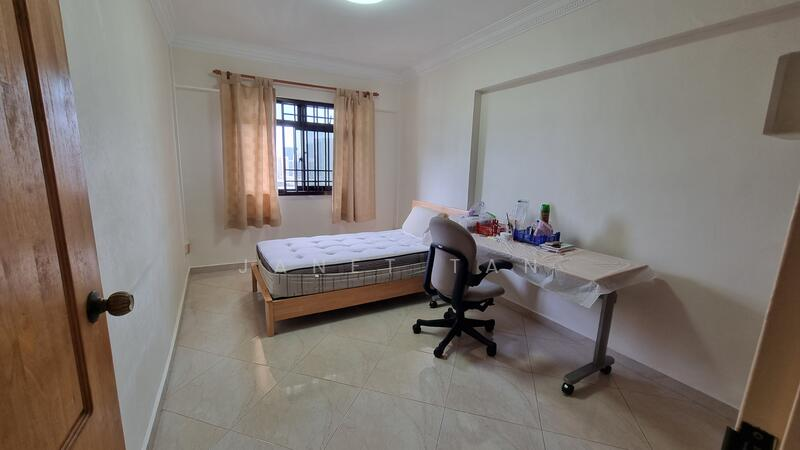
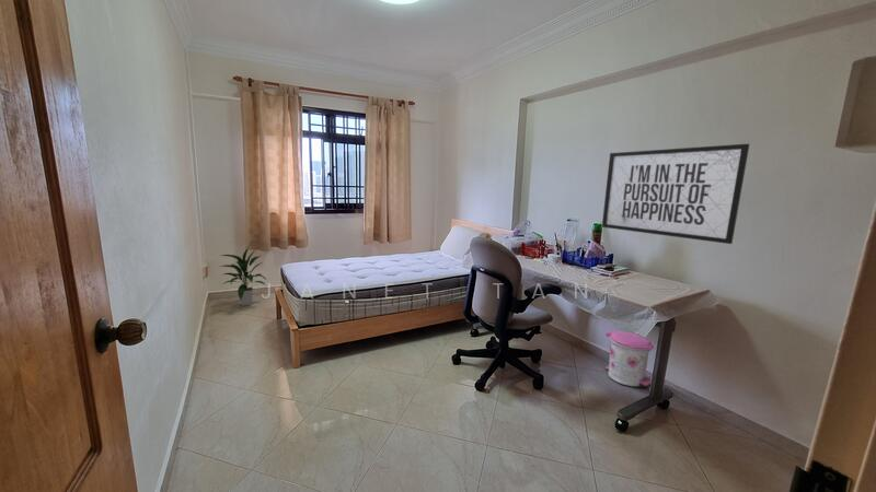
+ trash can [603,329,655,388]
+ mirror [601,143,751,245]
+ indoor plant [219,246,267,307]
